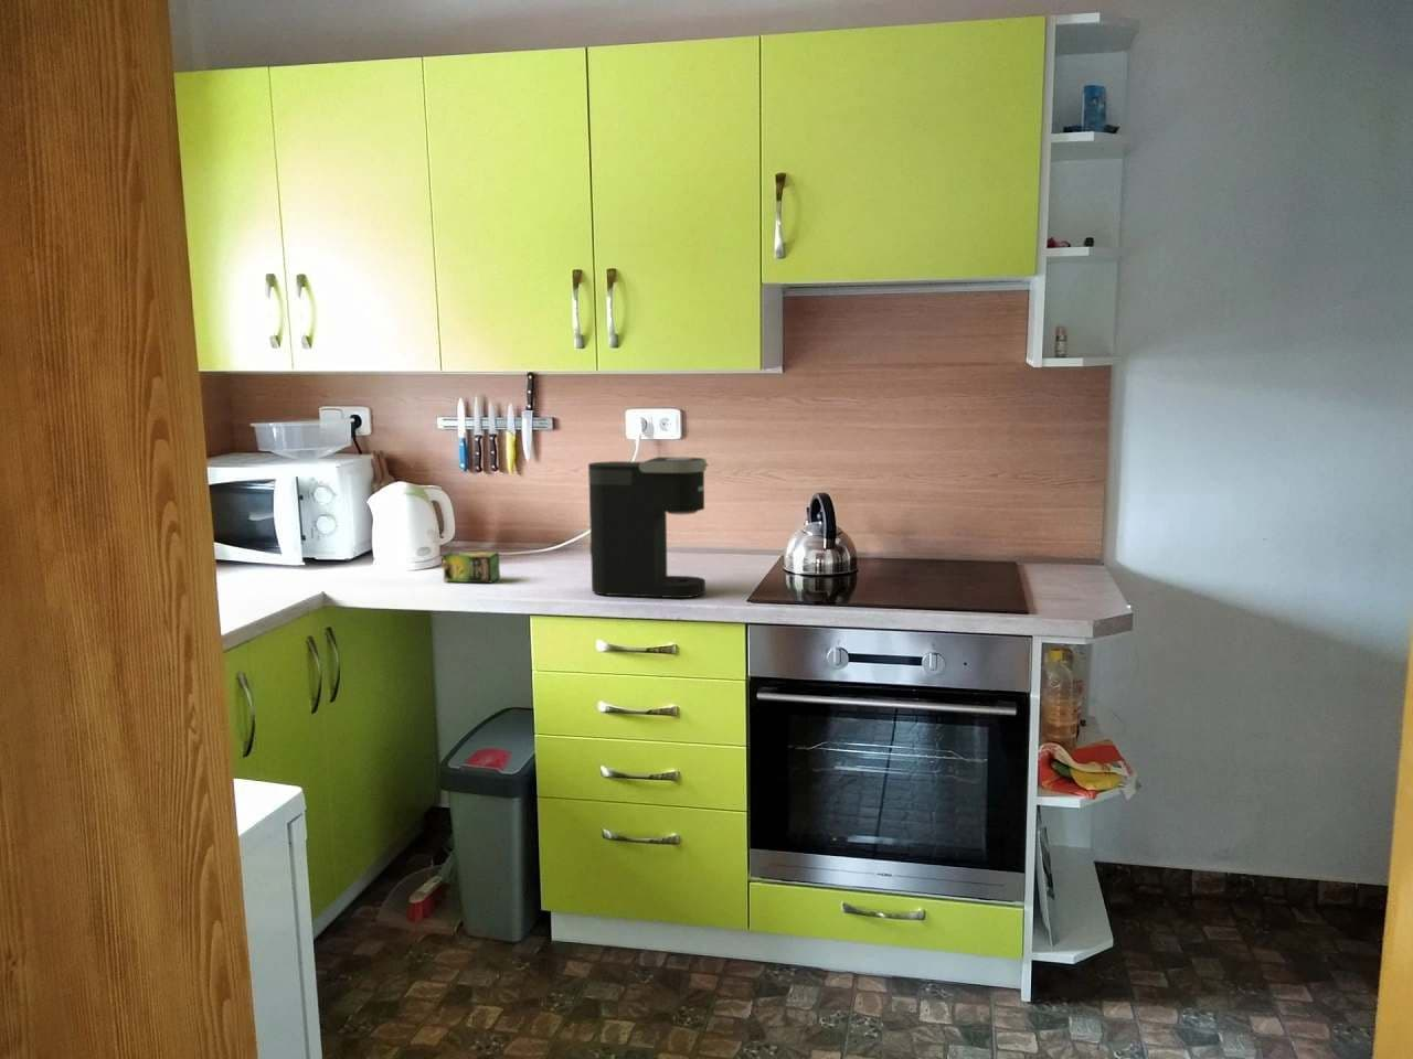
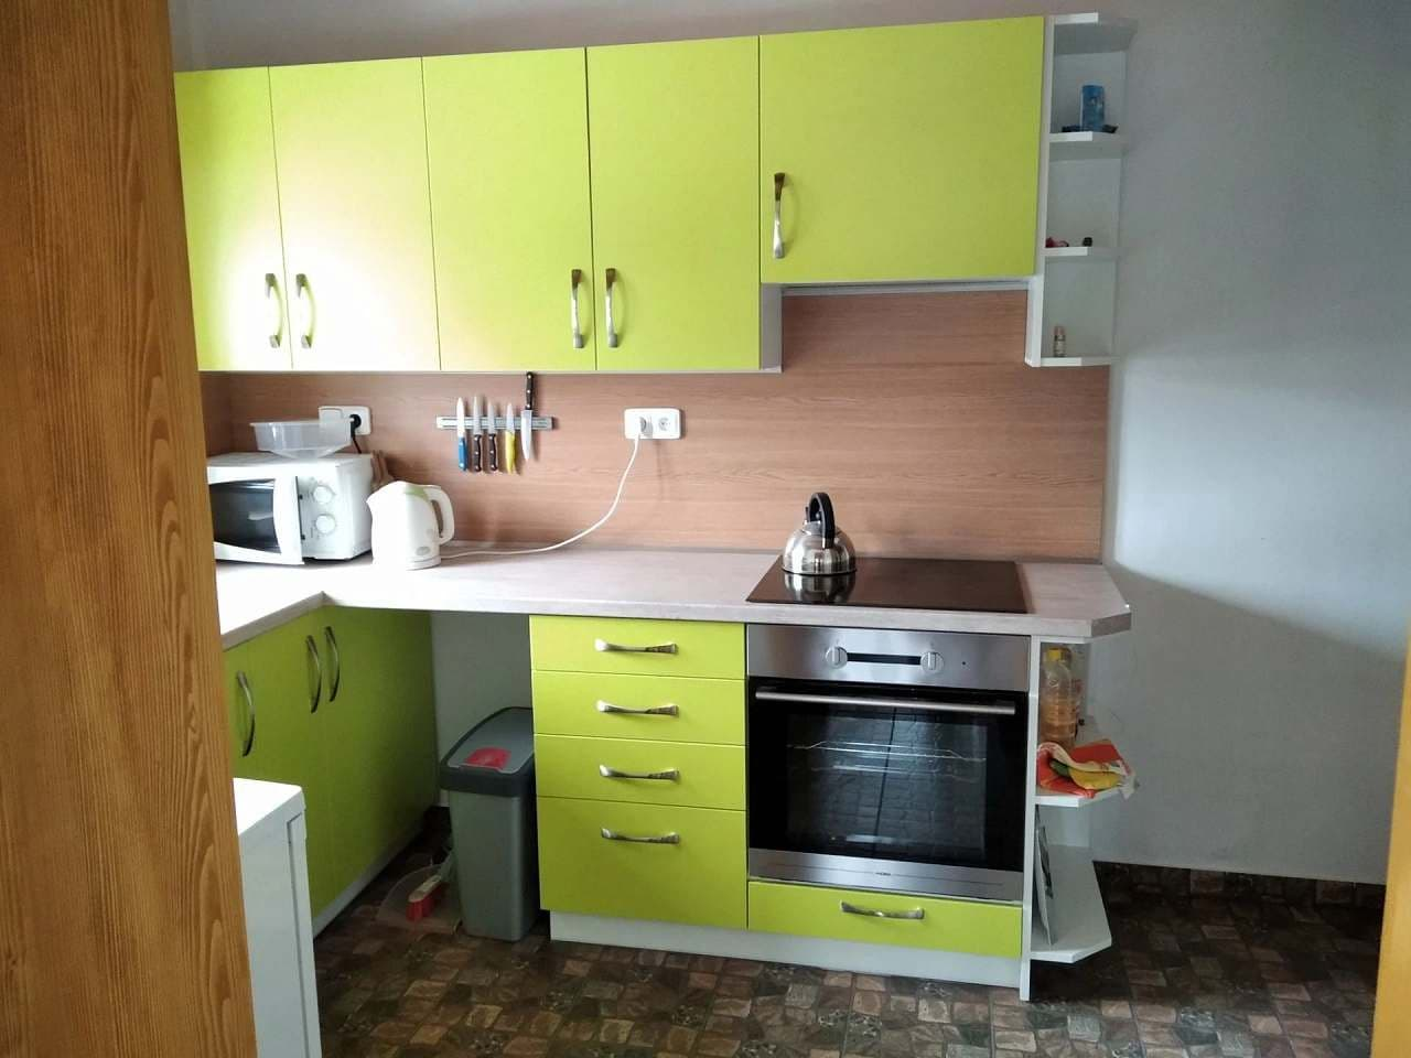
- coffee maker [587,456,710,598]
- tea box [442,551,501,584]
